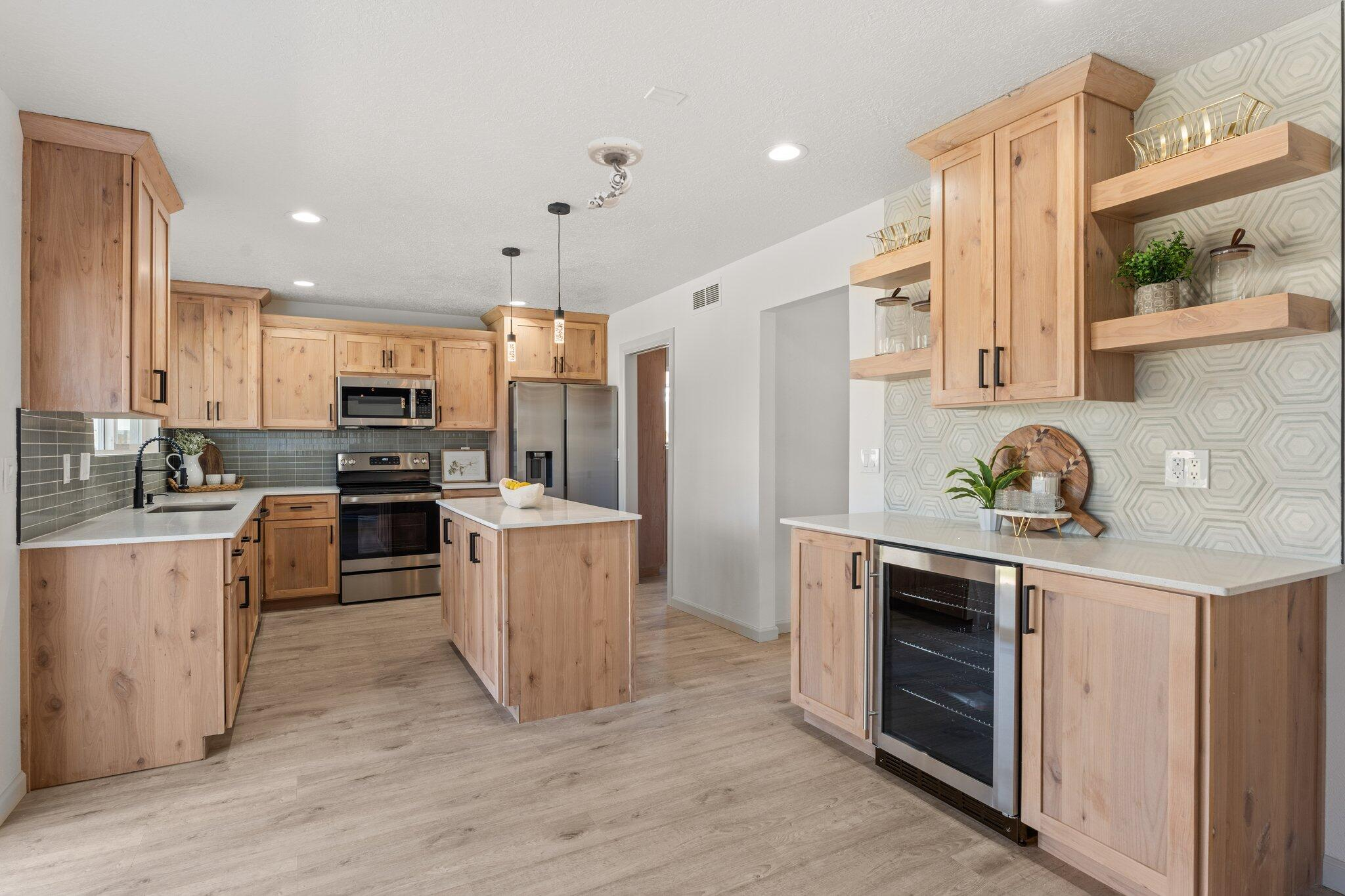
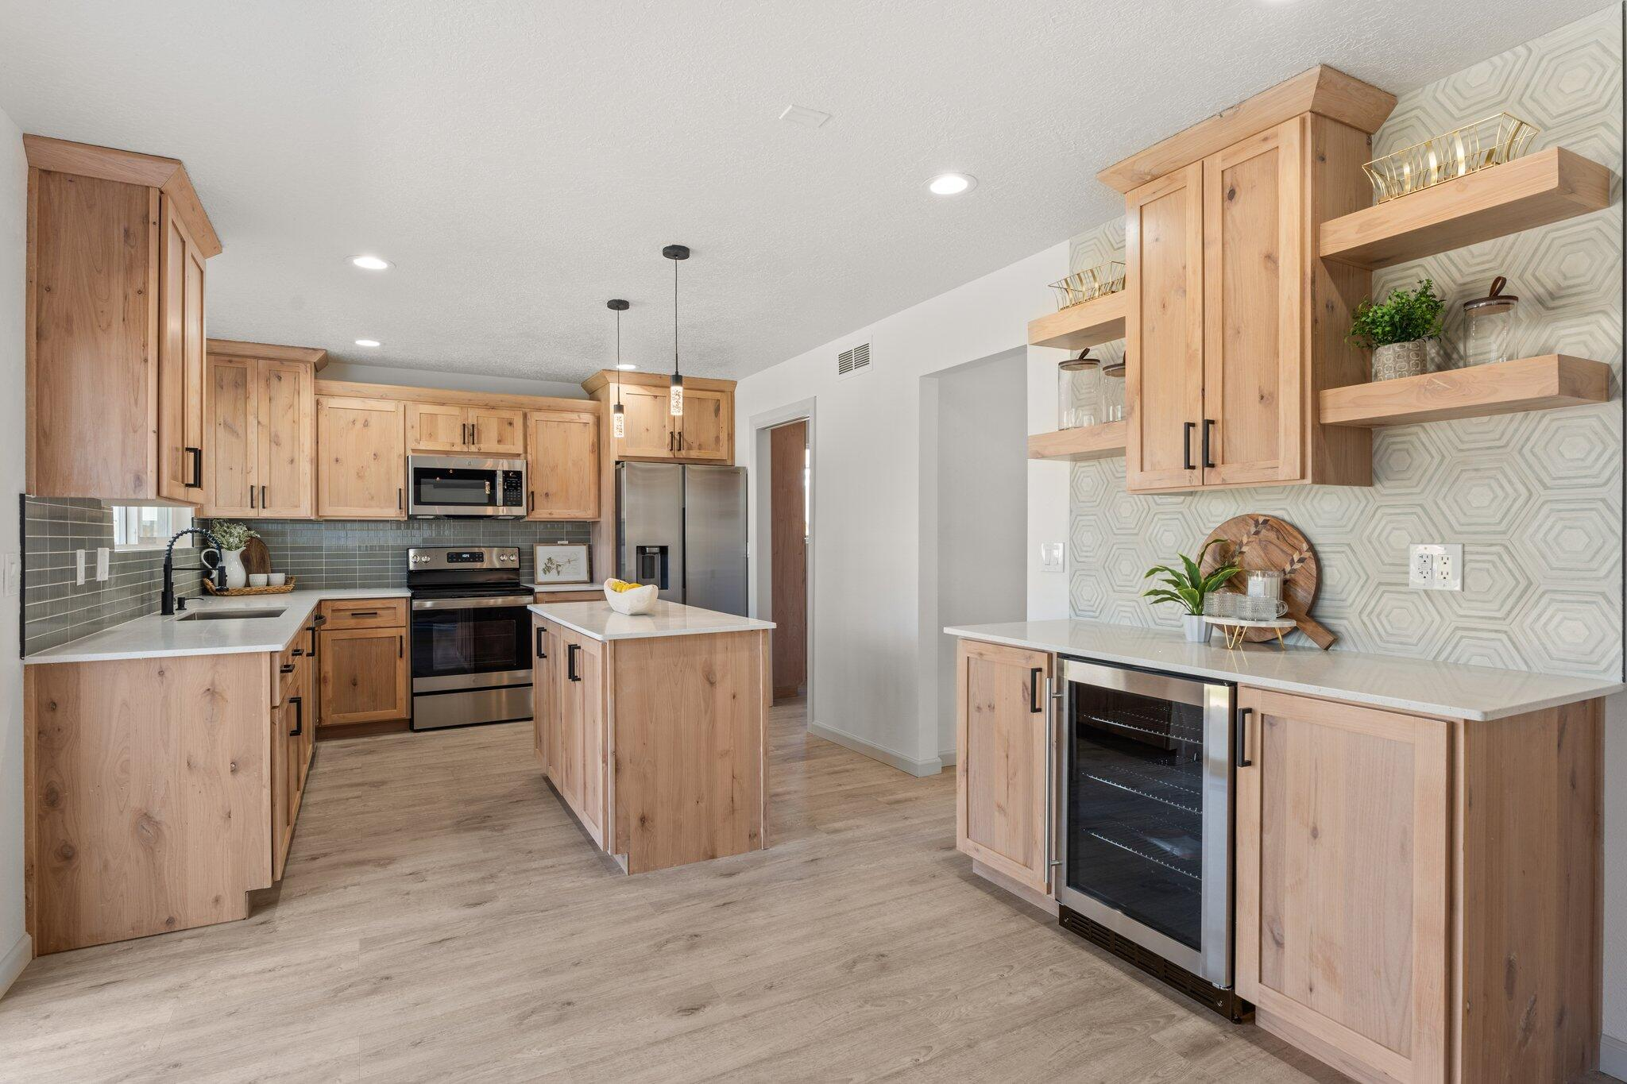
- security camera [586,137,645,210]
